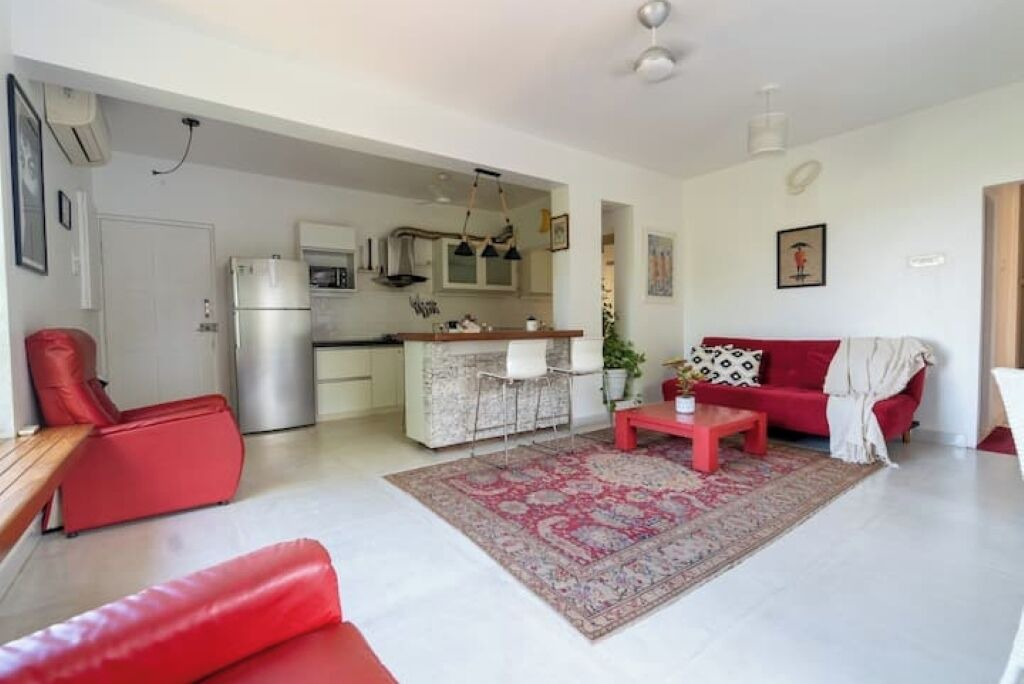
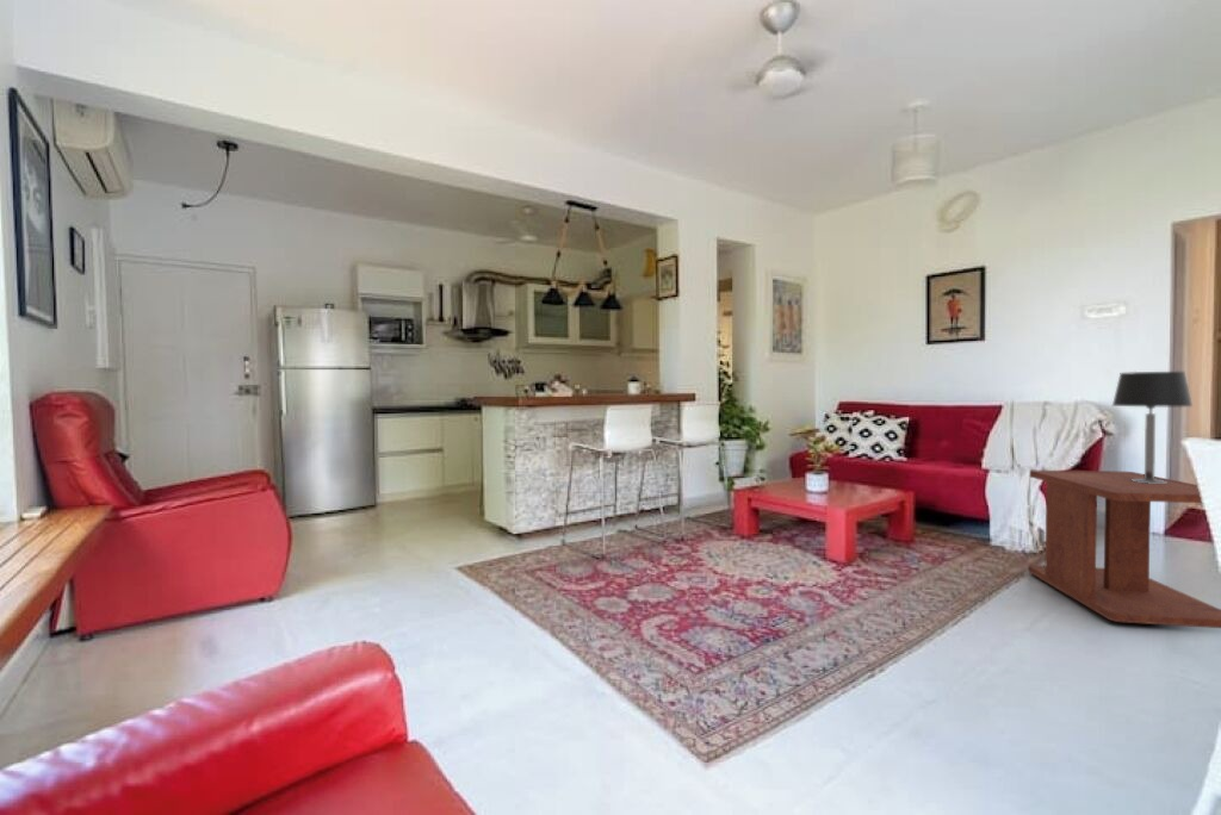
+ table lamp [1111,371,1194,484]
+ side table [1028,469,1221,629]
